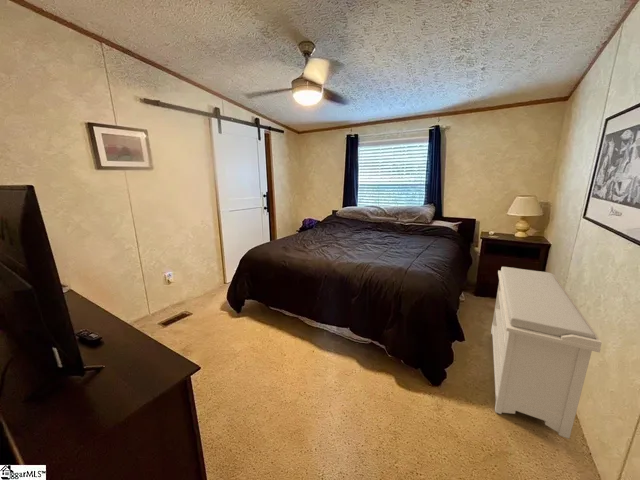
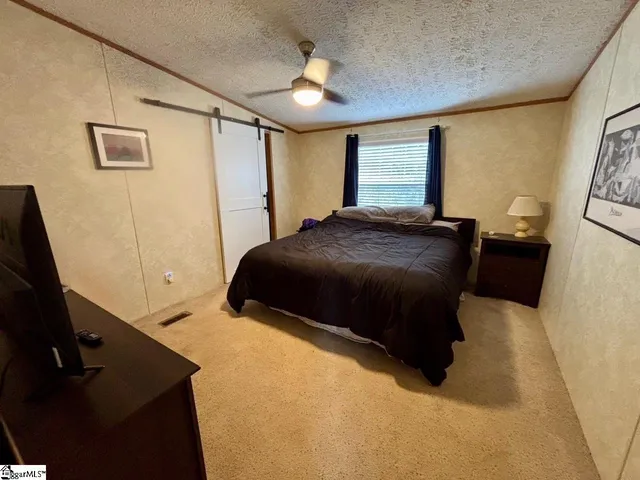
- bench [490,266,603,440]
